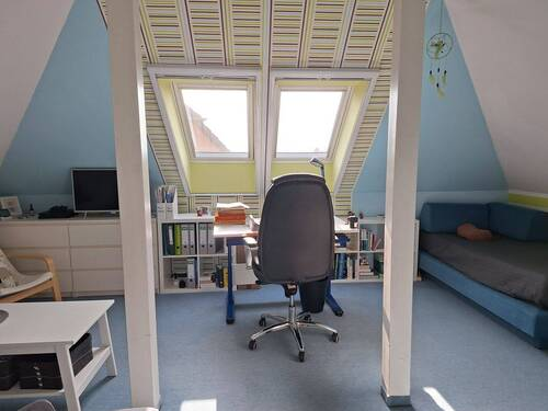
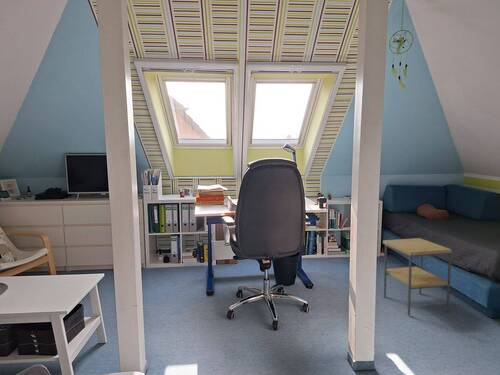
+ side table [382,237,453,316]
